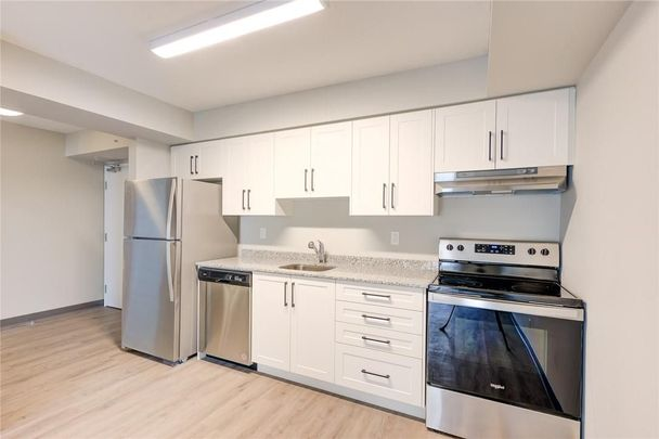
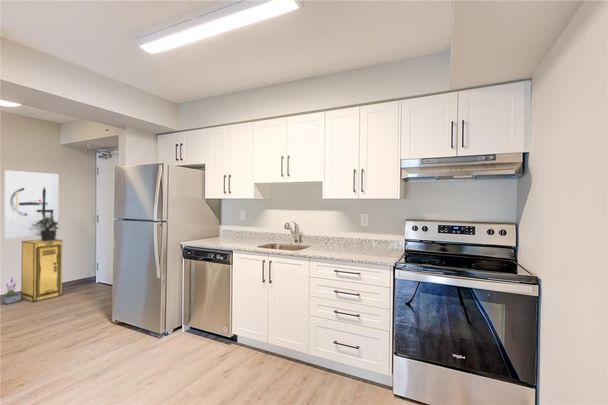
+ wall art [3,169,60,240]
+ storage cabinet [20,238,63,303]
+ potted plant [0,276,22,305]
+ potted plant [32,217,60,242]
